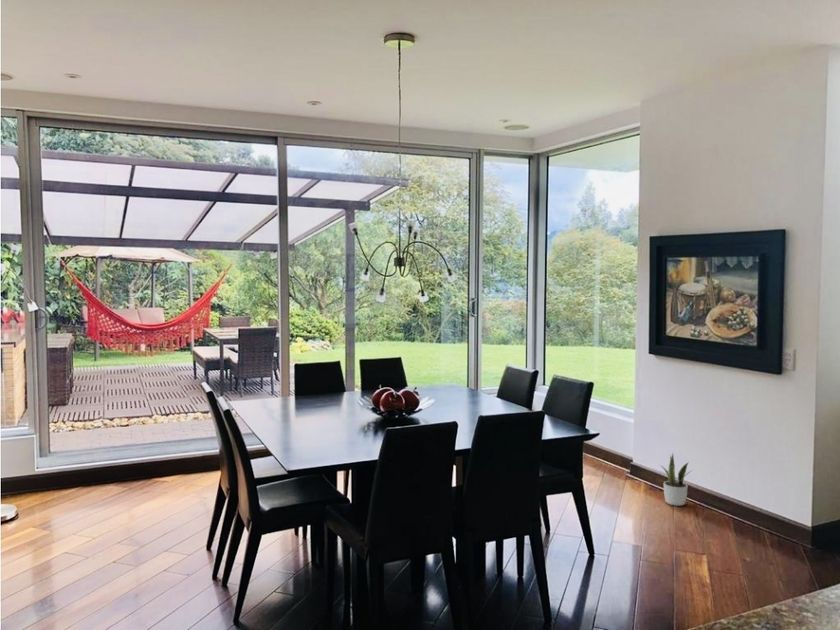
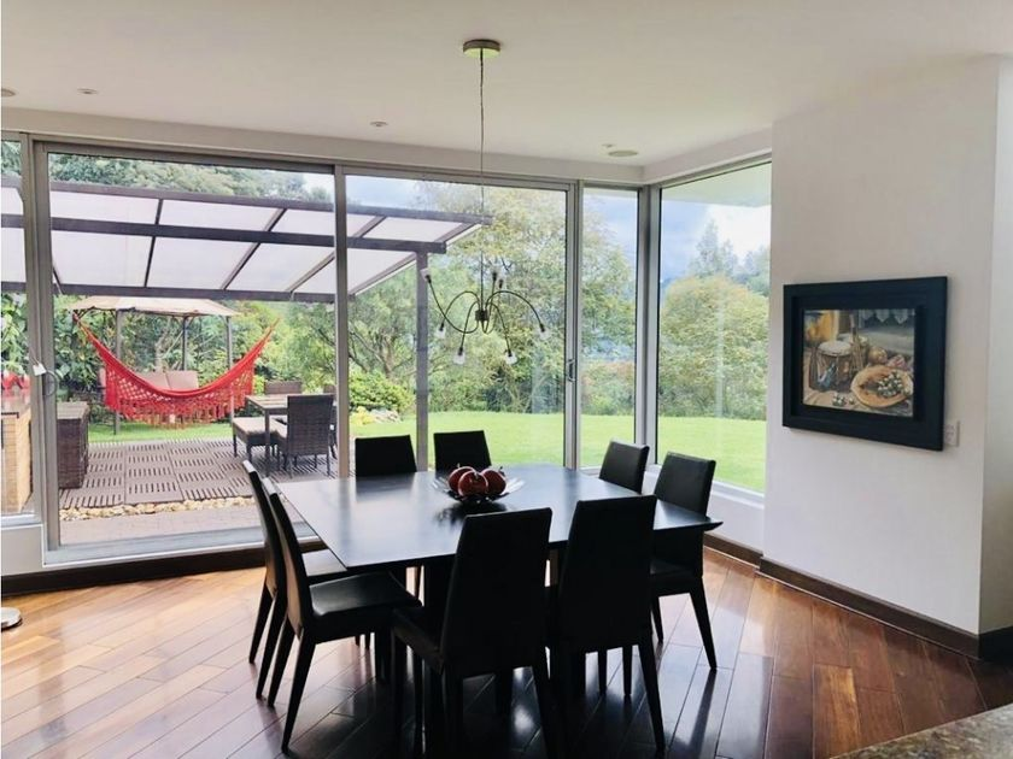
- potted plant [661,453,692,507]
